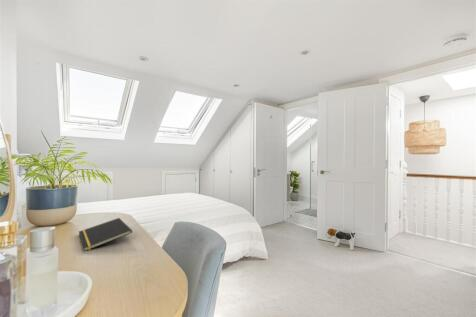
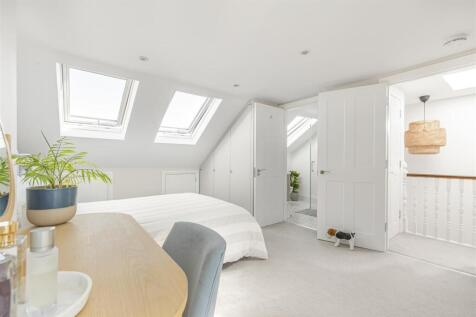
- notepad [78,217,133,252]
